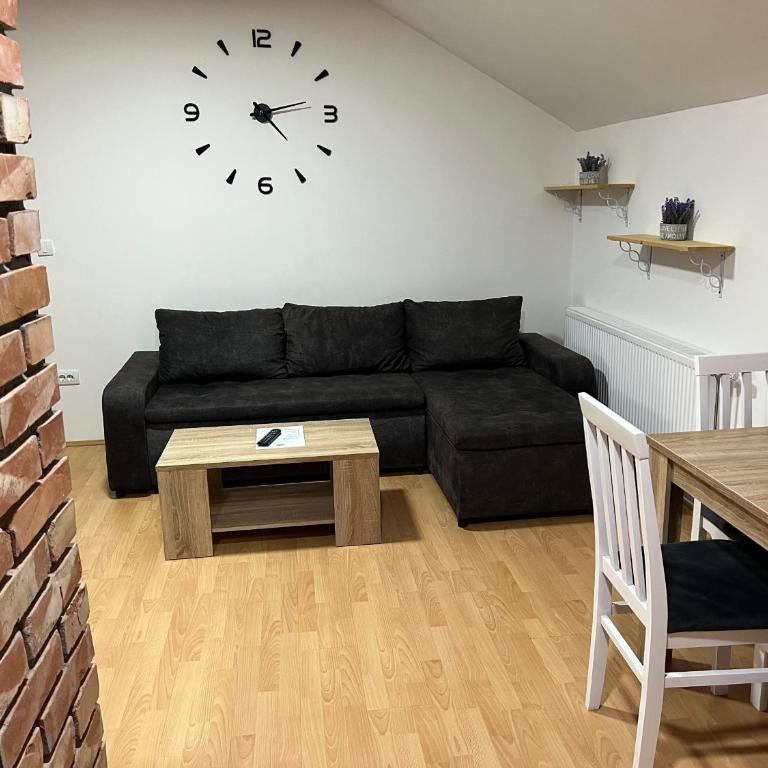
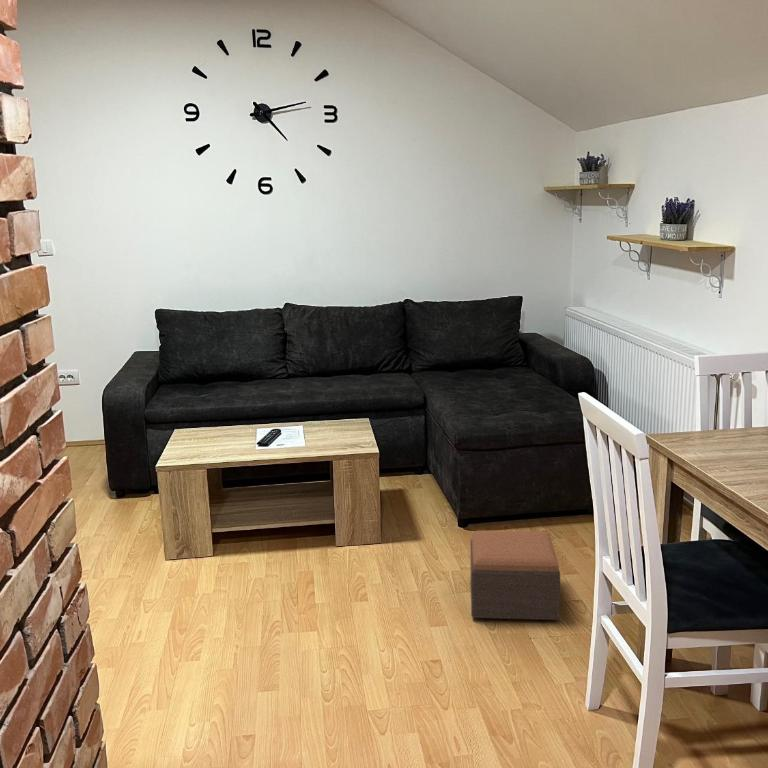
+ footstool [470,529,561,621]
